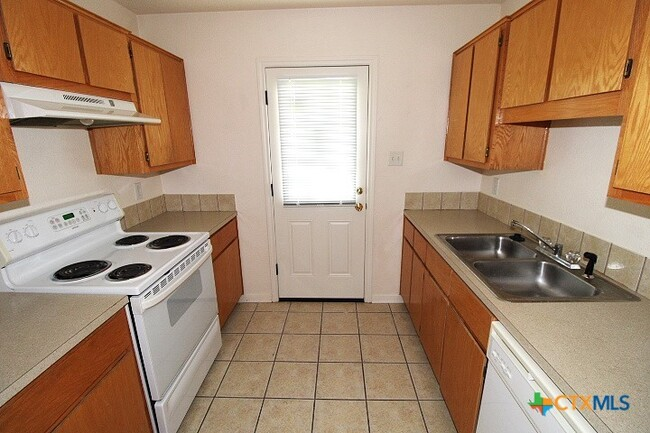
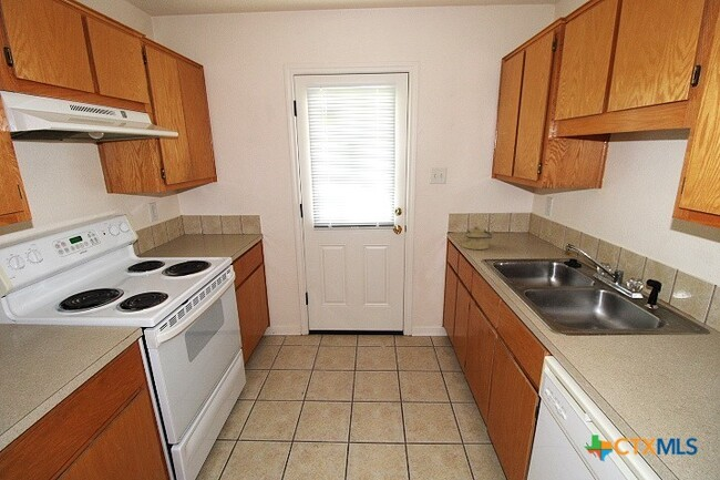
+ kettle [461,225,496,251]
